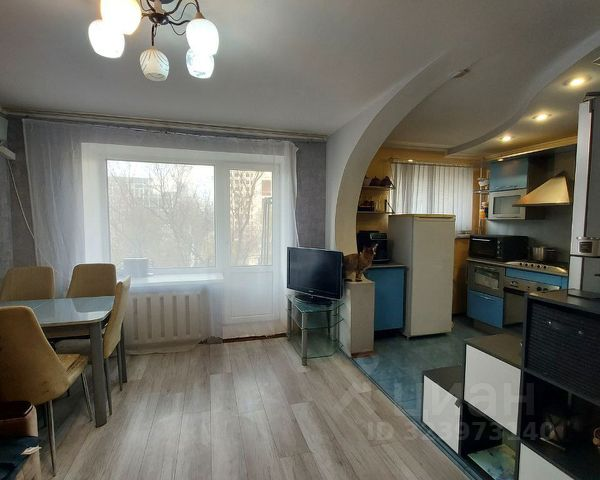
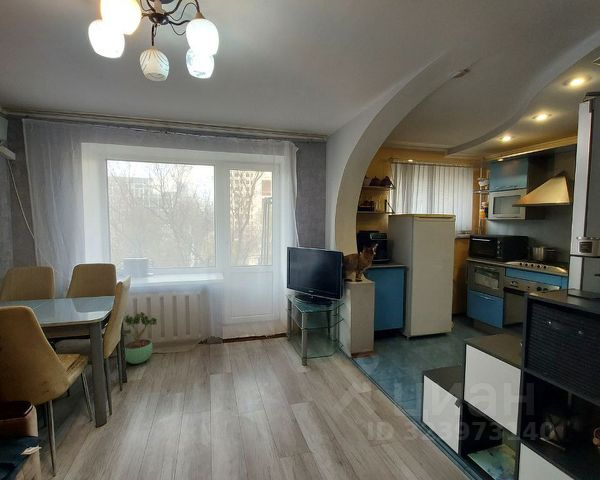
+ potted plant [123,311,158,365]
